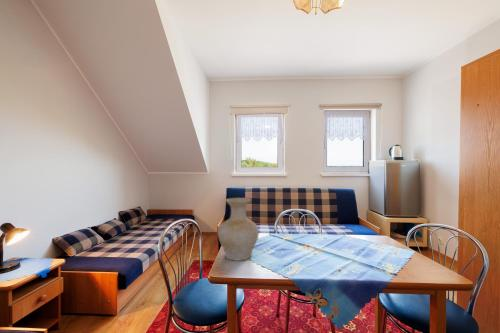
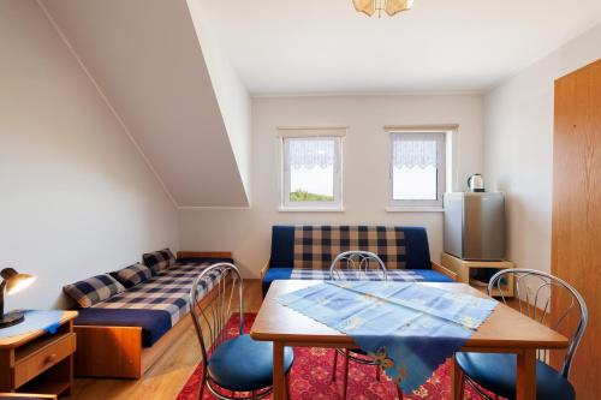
- vase [217,197,260,262]
